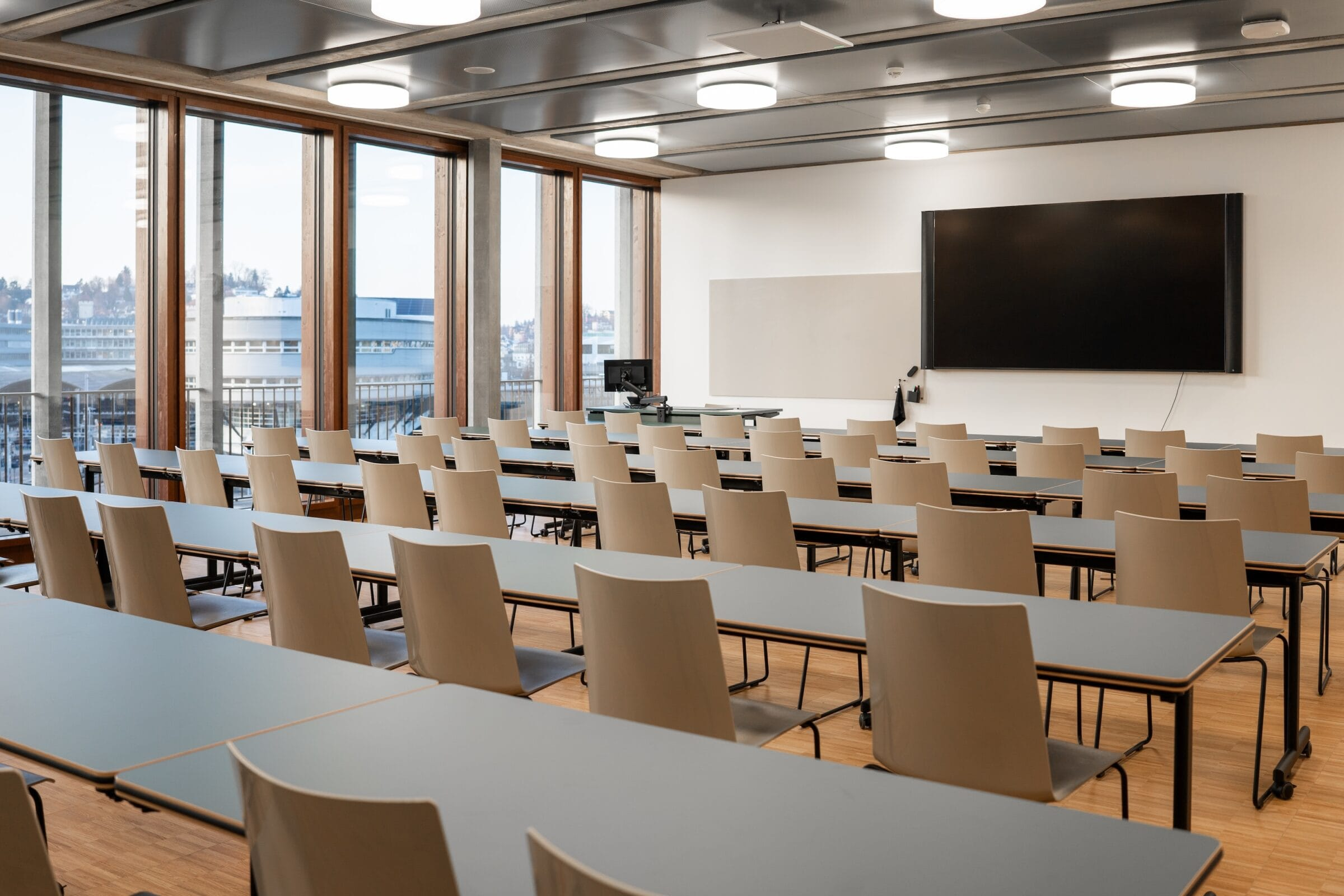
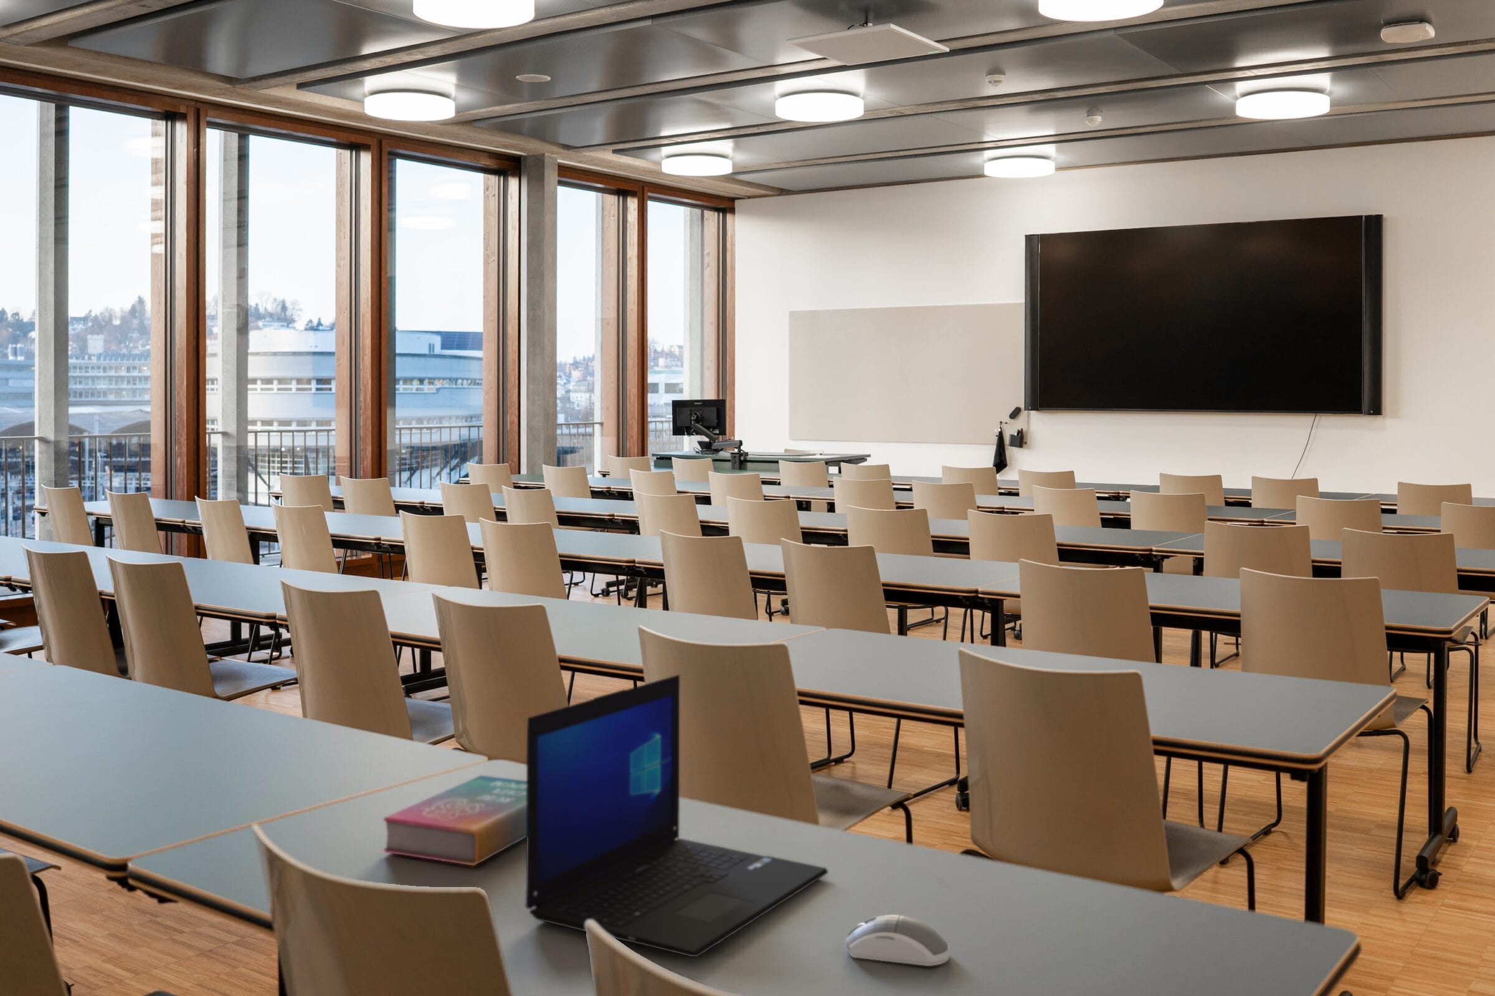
+ laptop [525,674,829,957]
+ book [383,775,526,867]
+ computer mouse [845,914,951,967]
